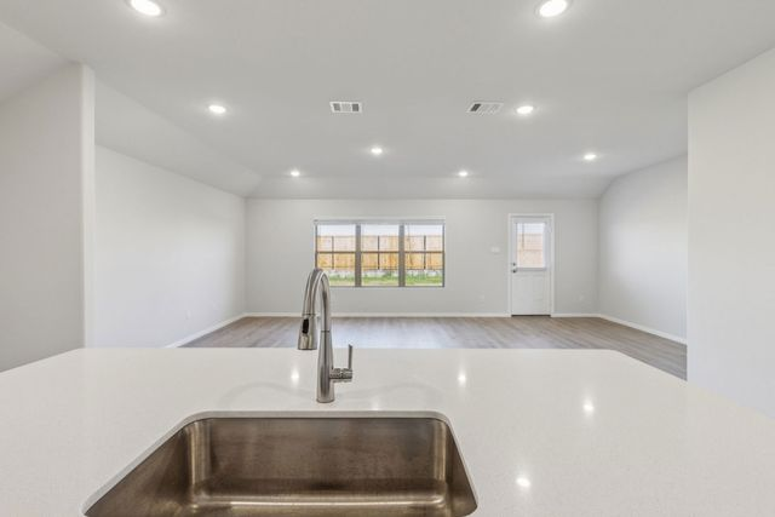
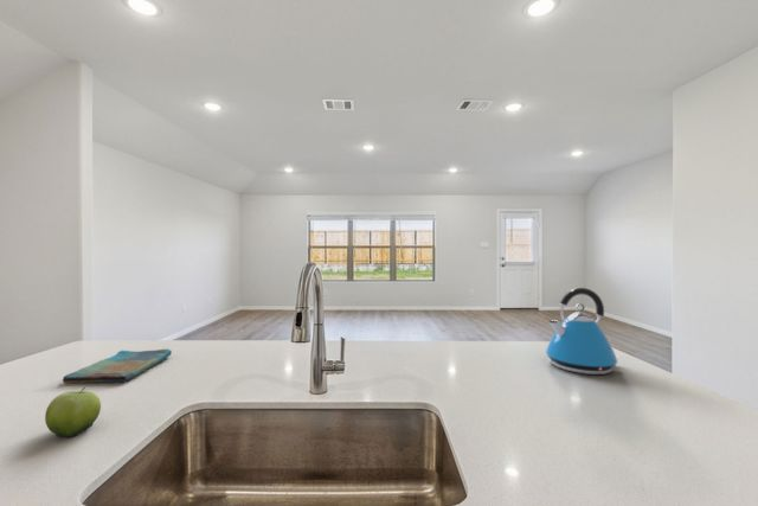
+ fruit [44,386,102,438]
+ kettle [545,287,618,376]
+ dish towel [62,348,173,384]
